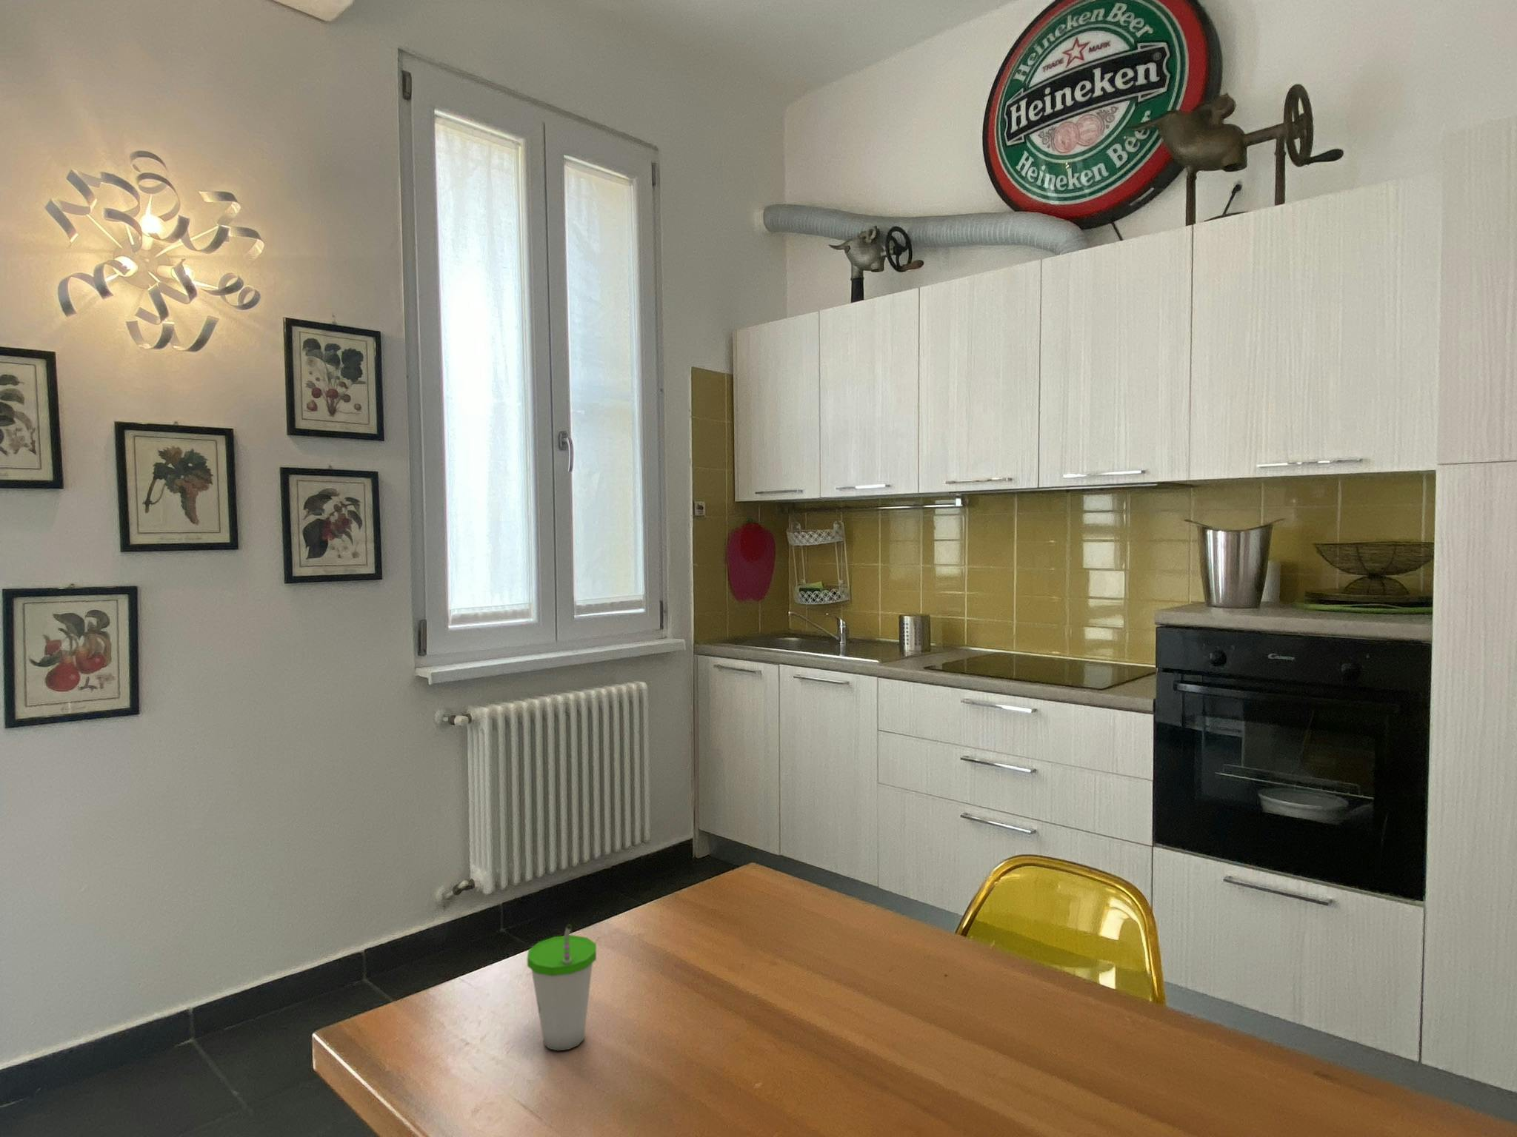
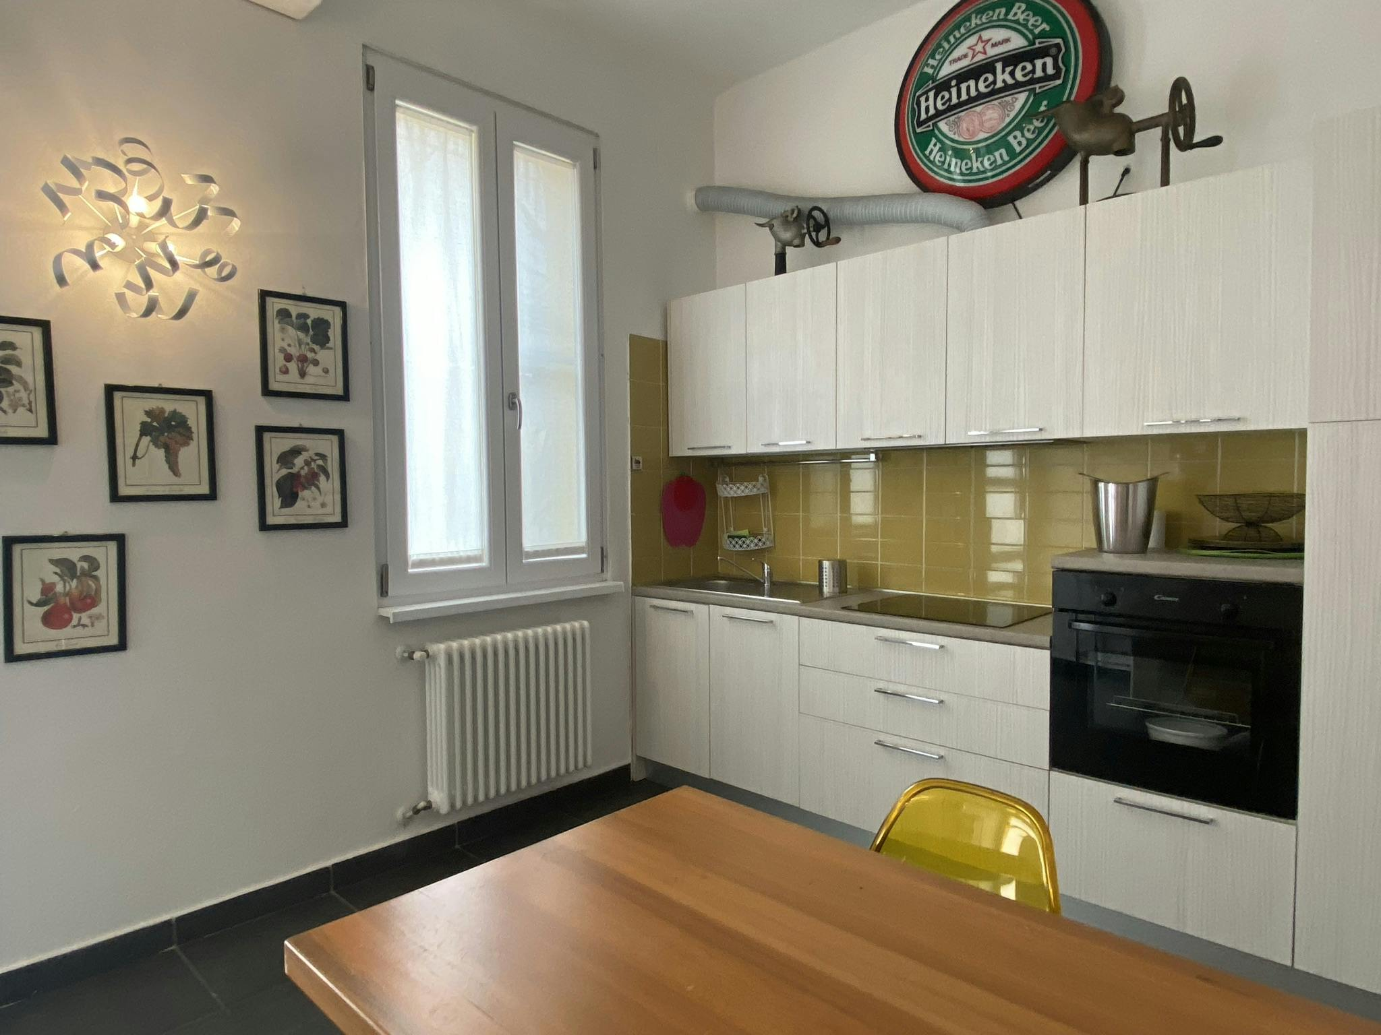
- cup [527,924,597,1051]
